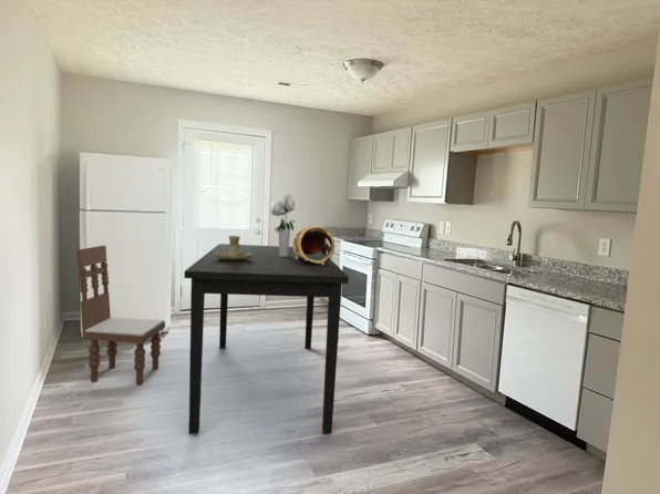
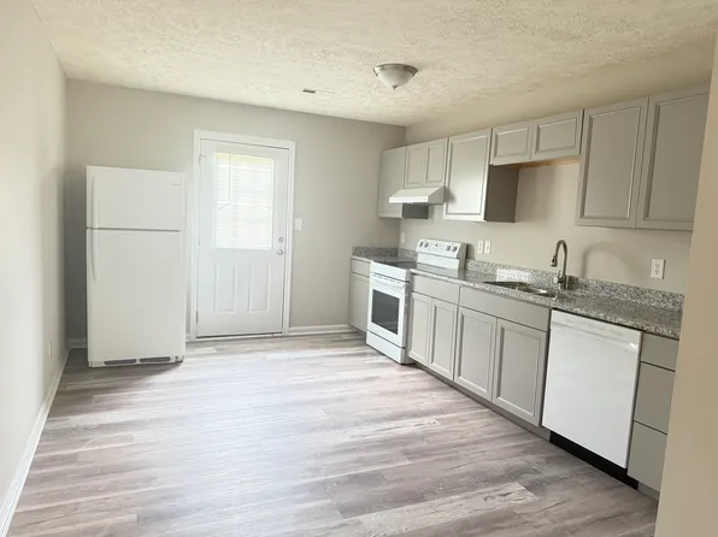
- dining chair [75,245,166,385]
- candle holder [216,235,252,260]
- decorative bowl [291,225,336,265]
- bouquet [269,192,298,257]
- dining table [183,243,350,435]
